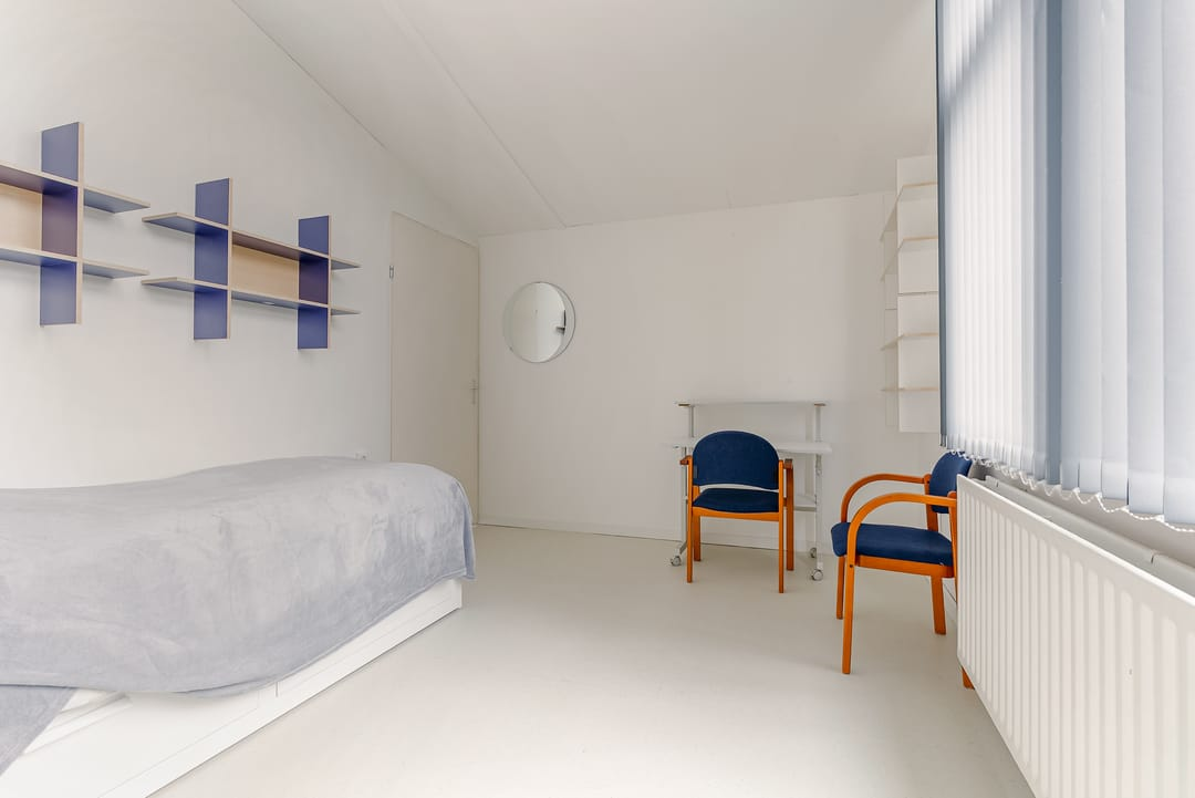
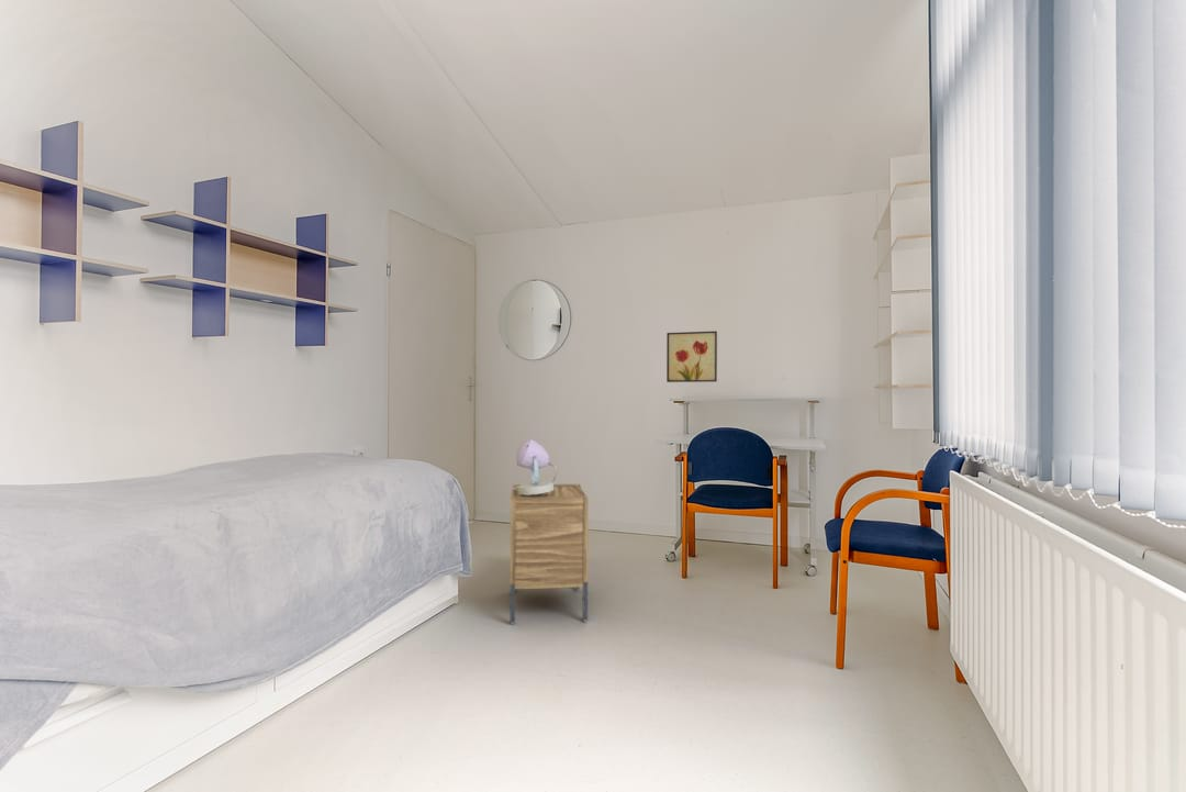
+ nightstand [508,483,590,625]
+ wall art [665,330,718,383]
+ table lamp [512,437,558,495]
